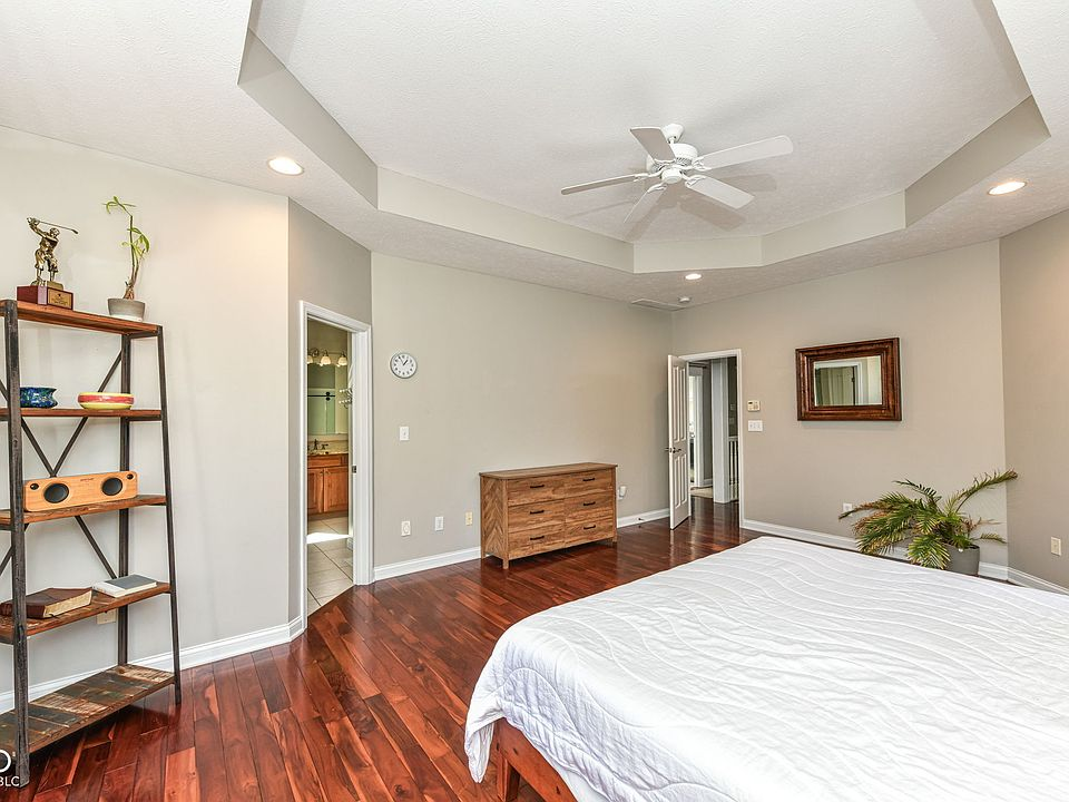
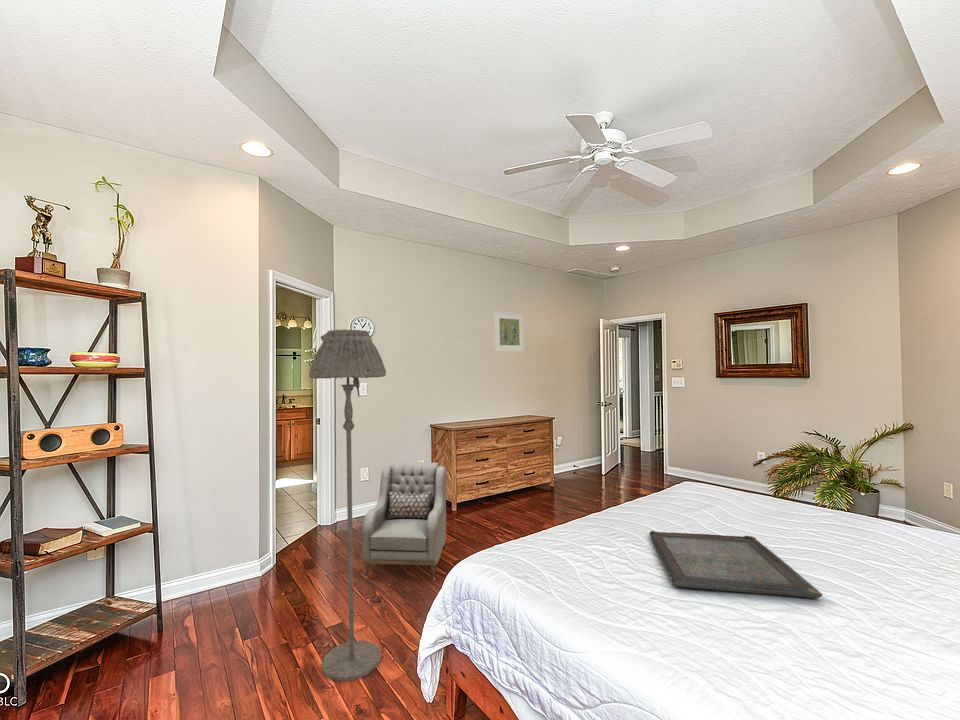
+ floor lamp [308,328,387,682]
+ armchair [361,462,447,582]
+ serving tray [649,530,823,599]
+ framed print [492,310,525,353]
